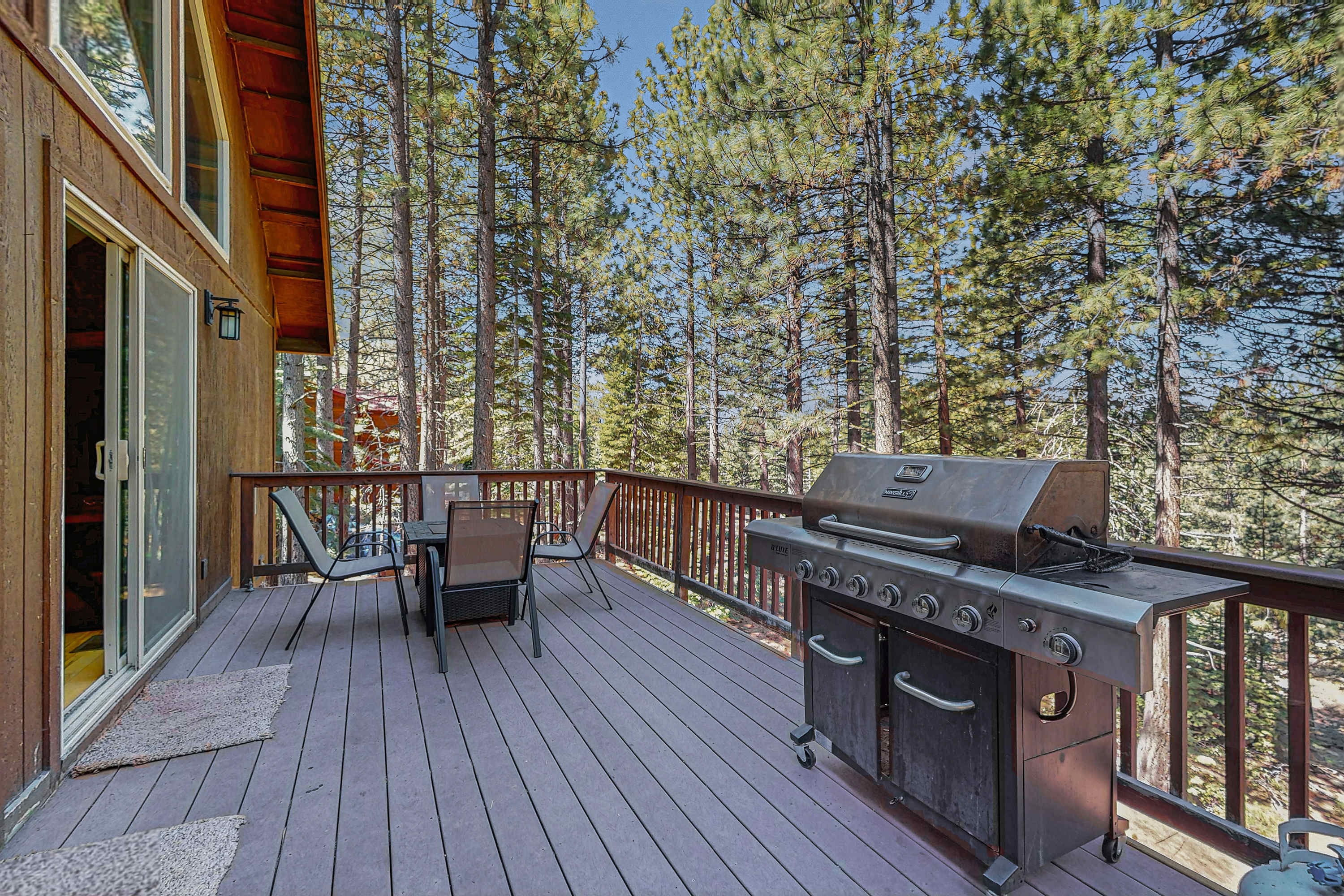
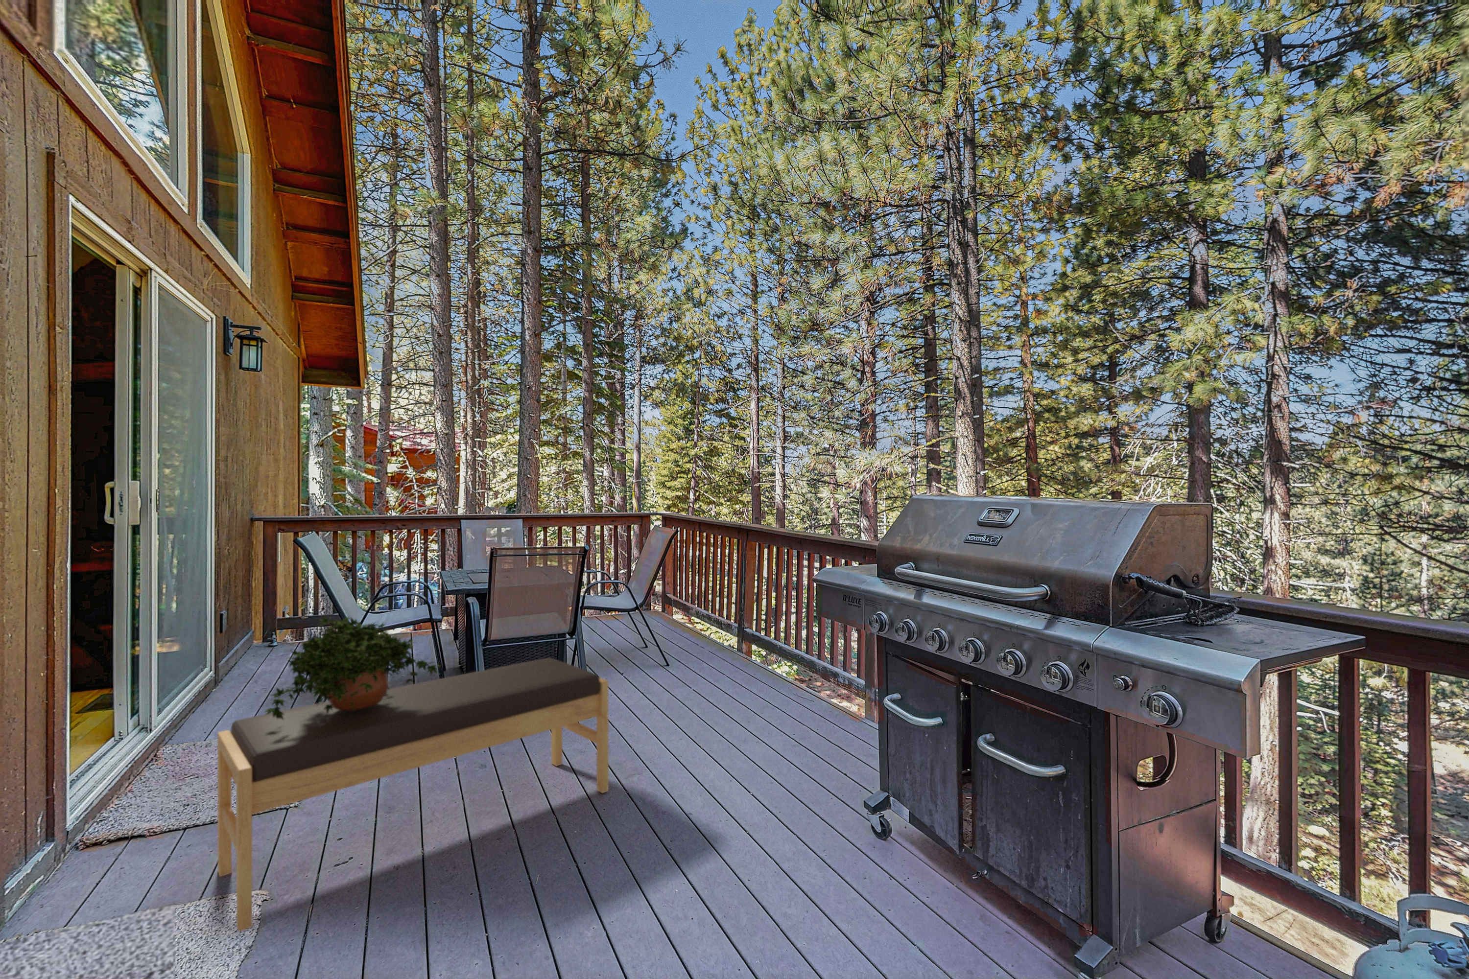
+ potted plant [263,614,442,720]
+ bench [216,657,609,932]
